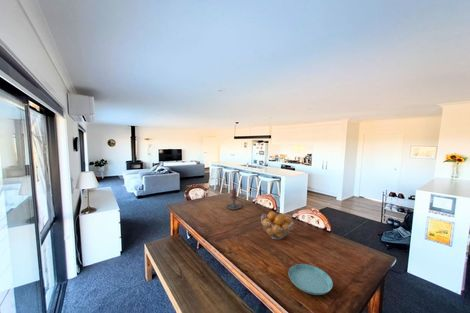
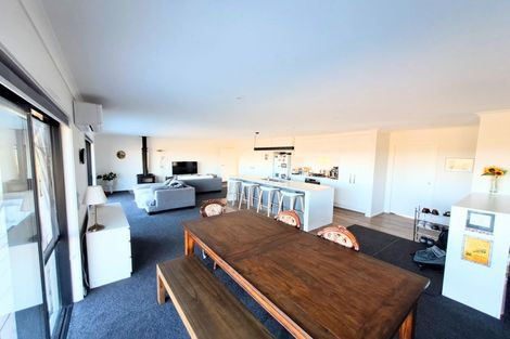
- fruit basket [260,210,294,241]
- saucer [288,263,334,296]
- candle holder [226,187,244,211]
